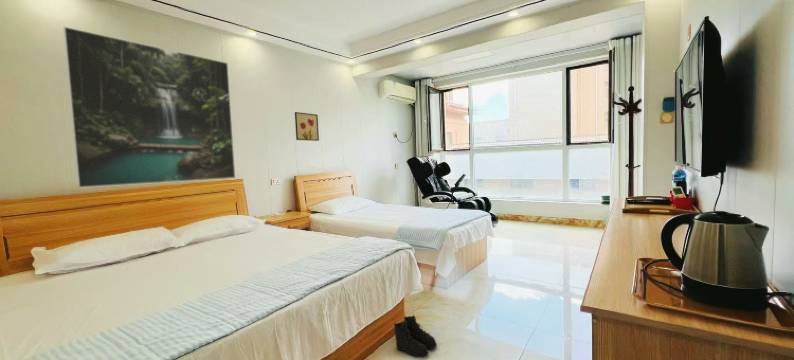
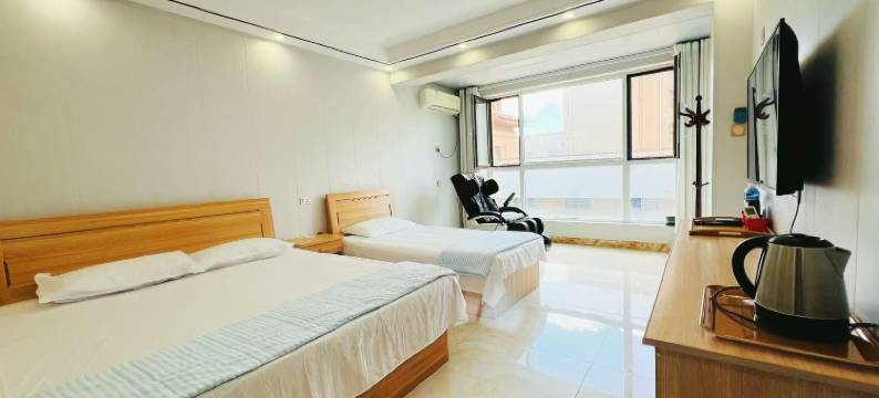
- boots [393,314,438,359]
- wall art [294,111,320,142]
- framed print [62,26,236,189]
